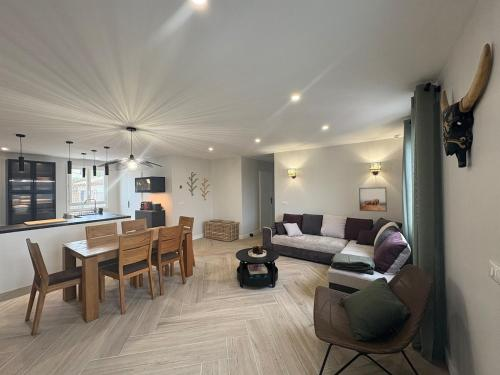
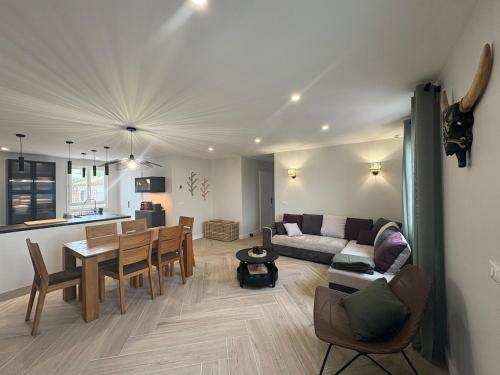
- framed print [358,187,388,213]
